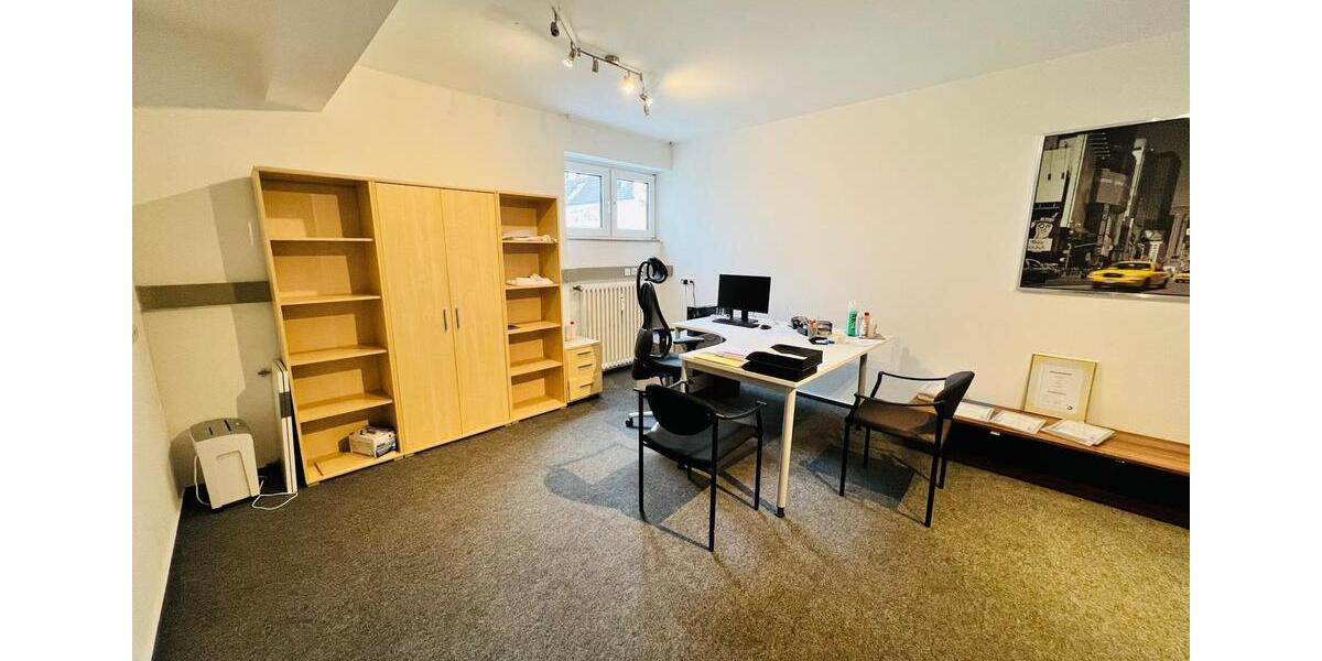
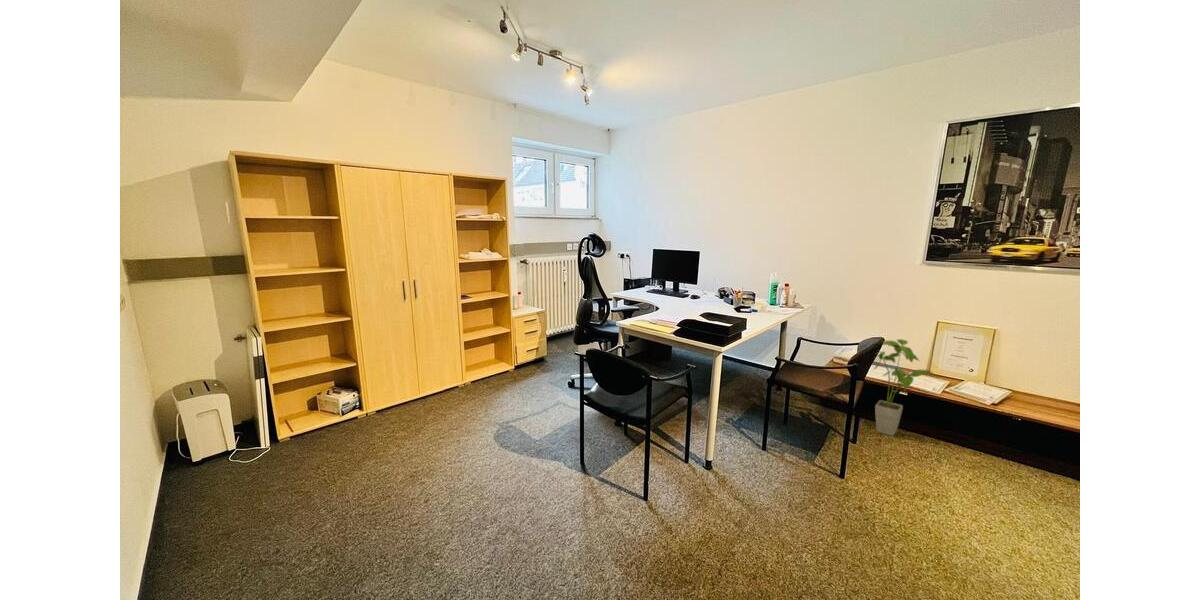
+ house plant [872,338,938,437]
